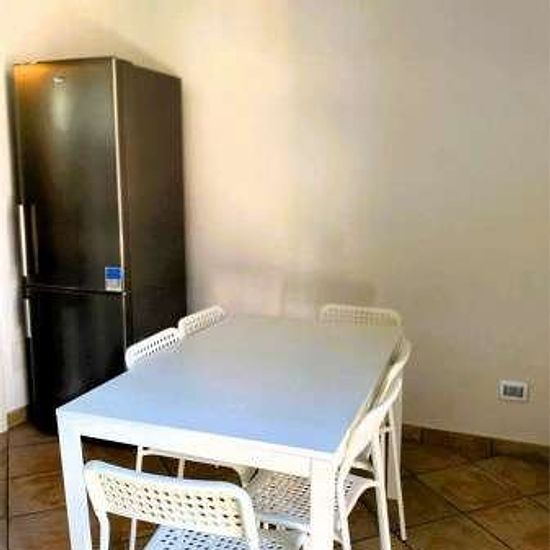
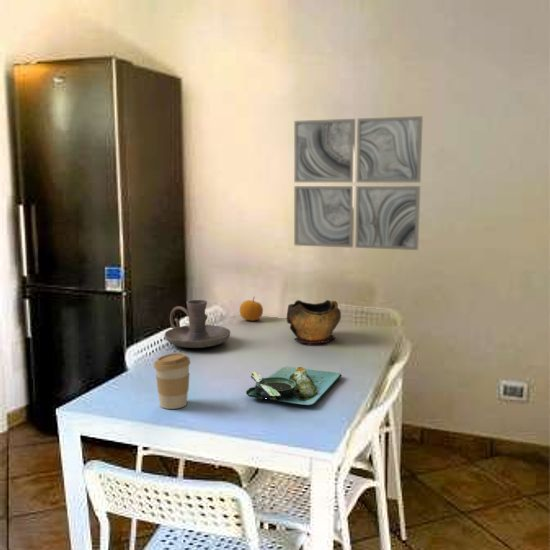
+ candle holder [164,299,231,349]
+ platter [245,365,342,406]
+ wall art [293,115,424,251]
+ decorative bowl [285,299,342,345]
+ fruit [239,295,264,322]
+ coffee cup [153,352,191,410]
